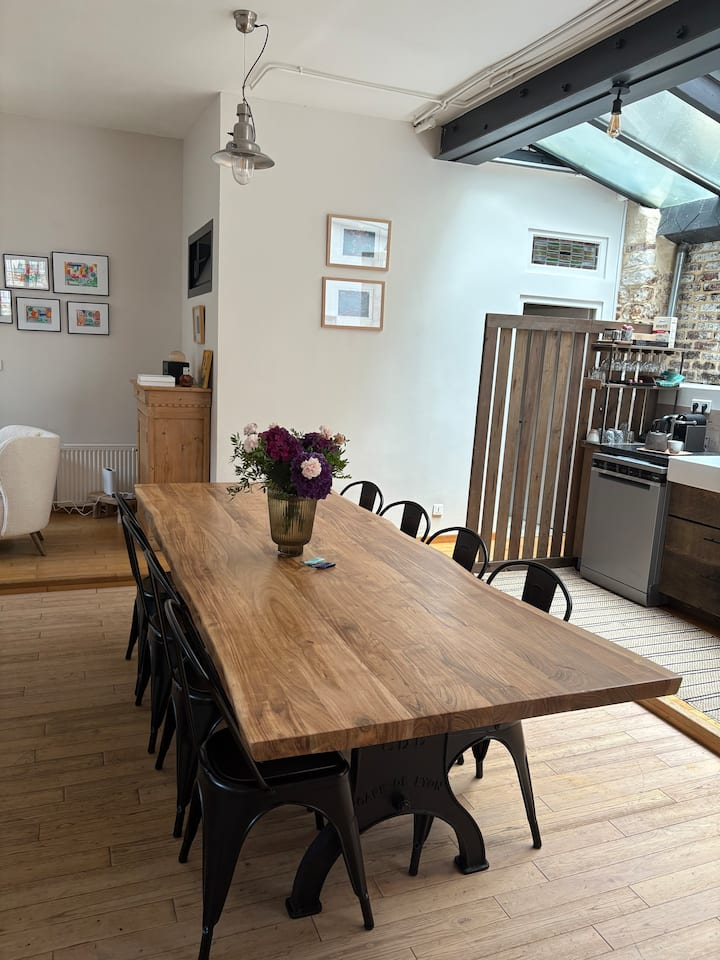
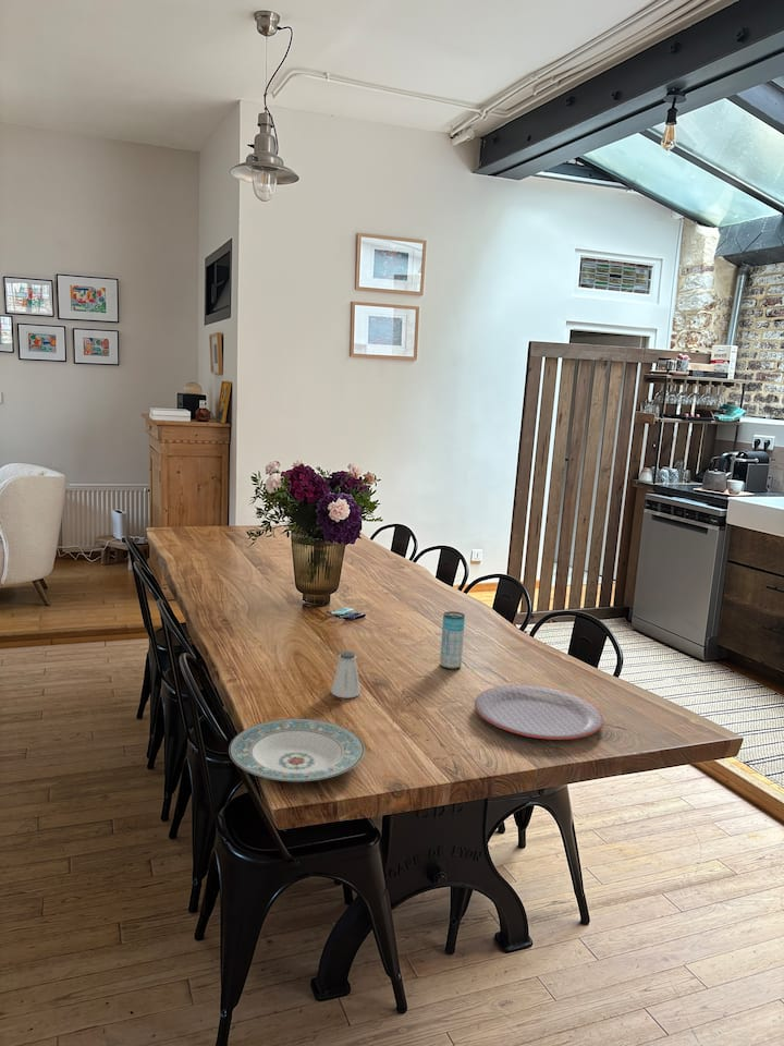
+ saltshaker [330,650,362,700]
+ beverage can [439,610,466,671]
+ plate [228,718,366,782]
+ plate [474,683,604,741]
